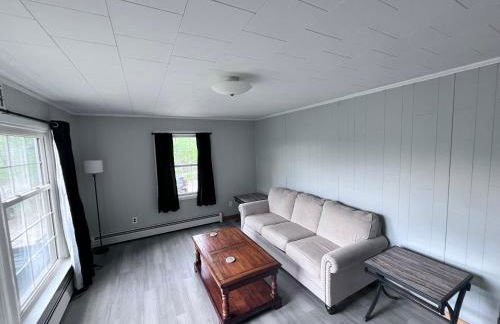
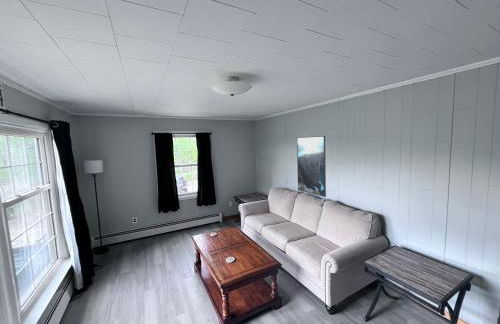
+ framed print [296,135,327,198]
